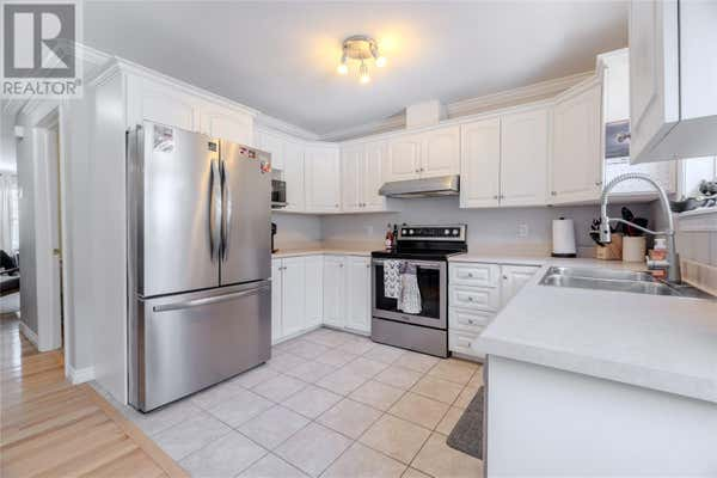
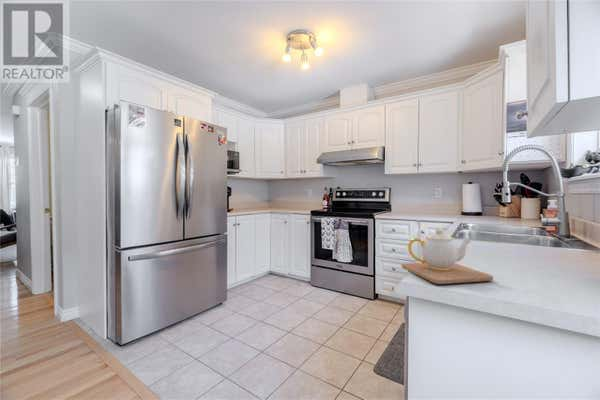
+ teapot [401,227,494,285]
